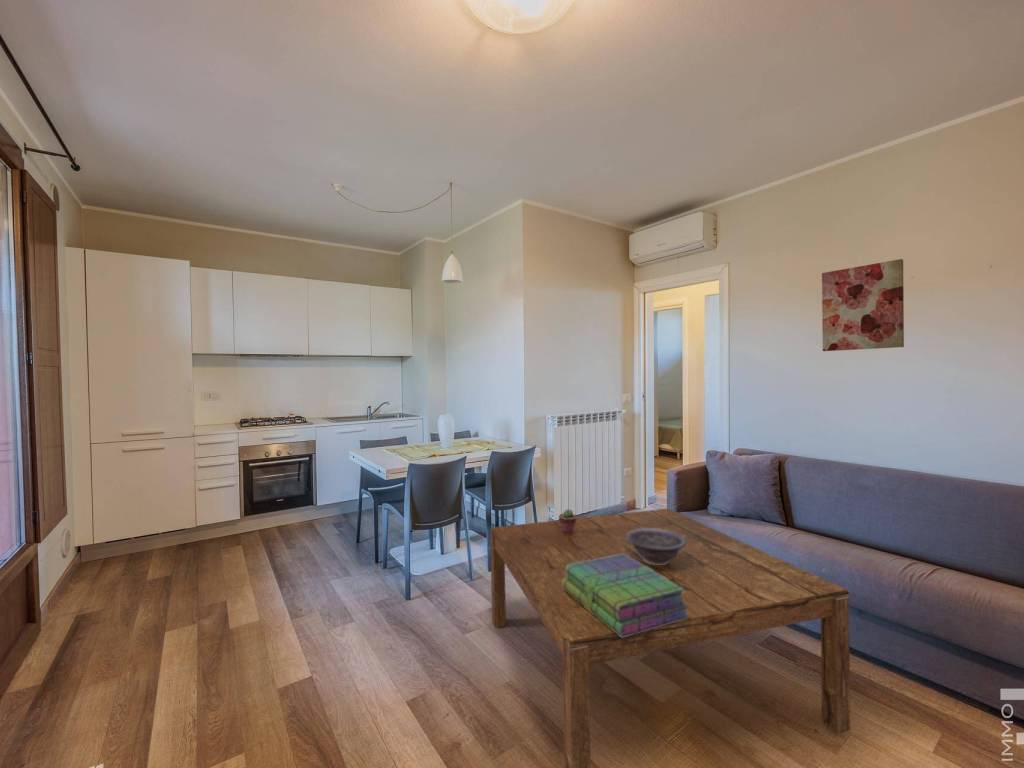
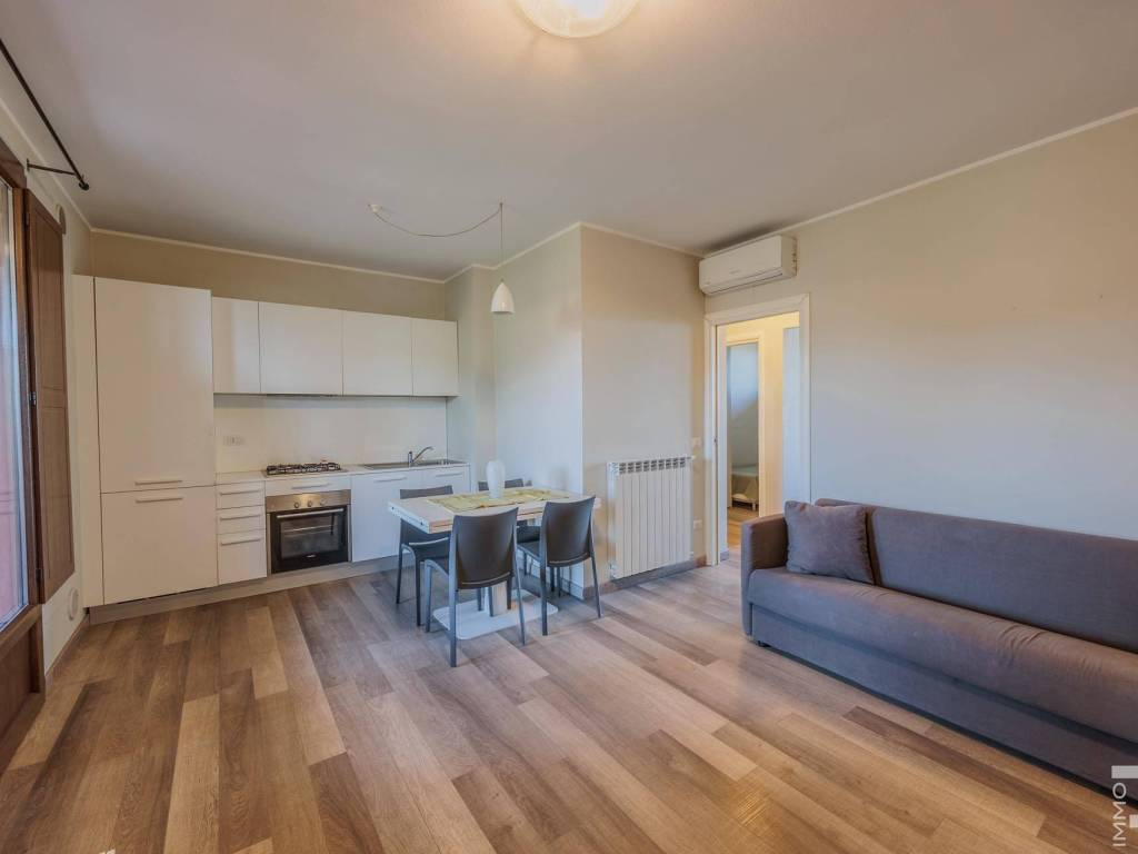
- potted succulent [558,508,577,534]
- coffee table [489,507,851,768]
- decorative bowl [626,529,687,565]
- stack of books [562,553,689,638]
- wall art [821,258,905,352]
